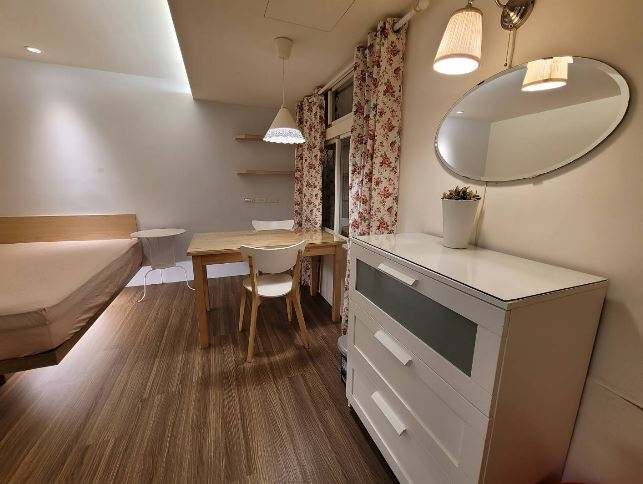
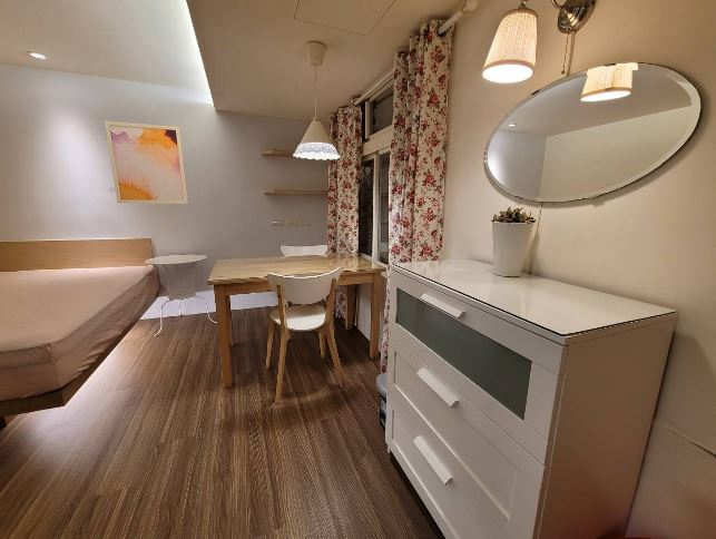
+ wall art [104,119,189,205]
